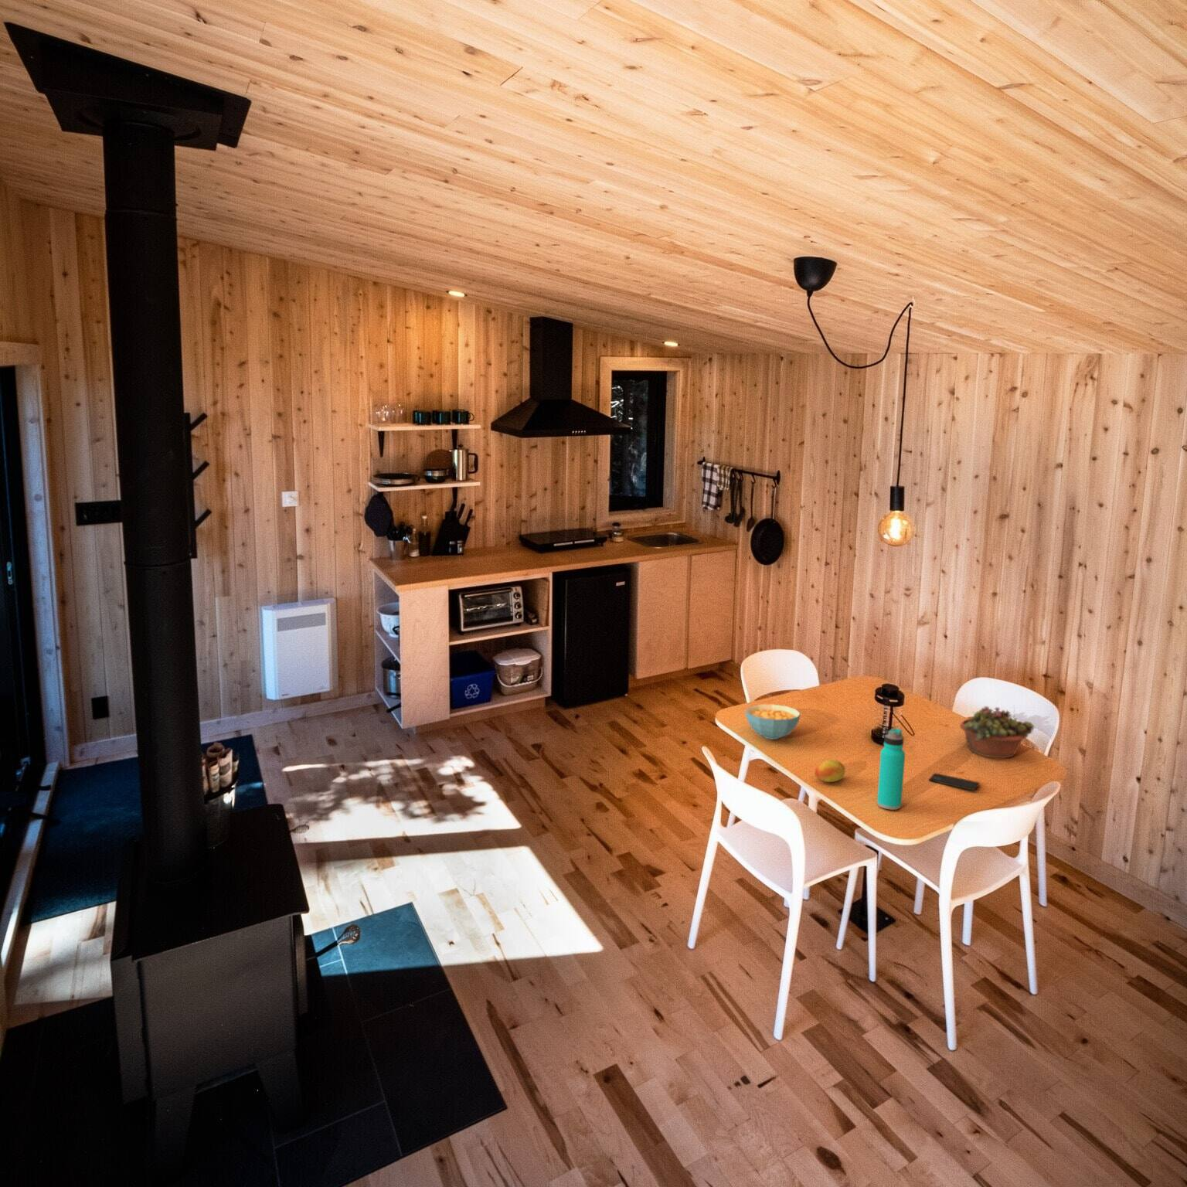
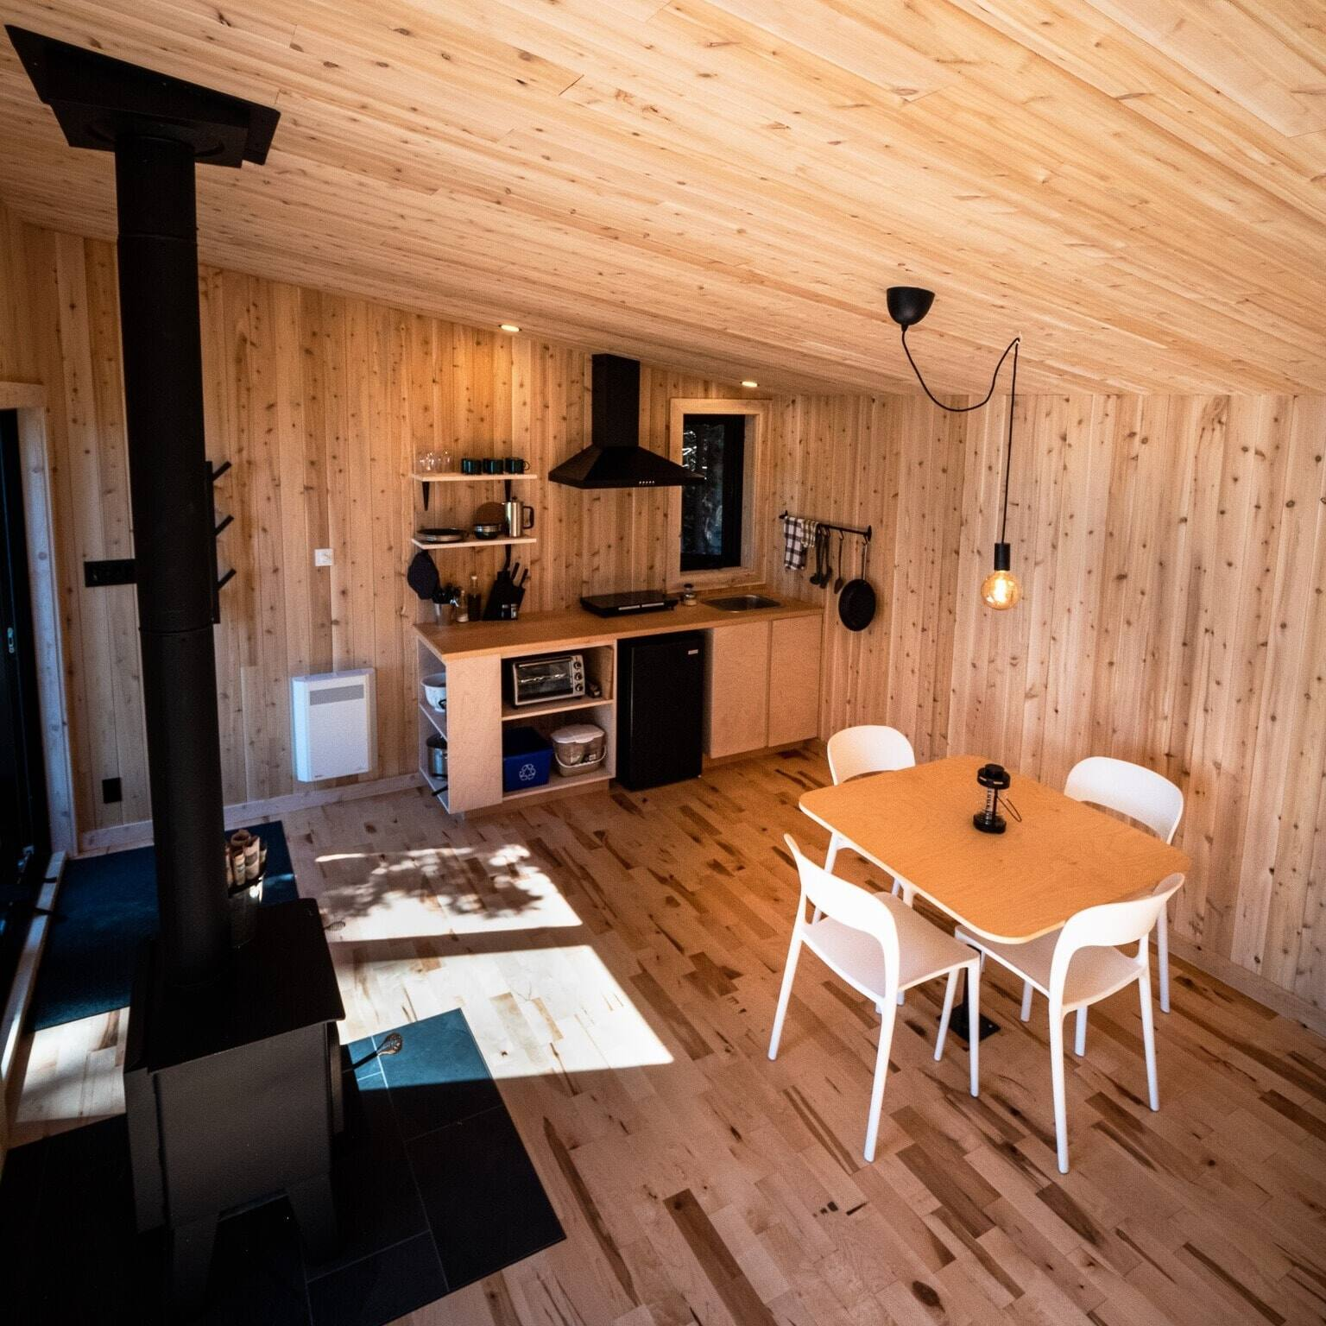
- water bottle [876,727,905,811]
- fruit [814,759,846,783]
- smartphone [928,773,979,791]
- succulent planter [959,705,1036,759]
- cereal bowl [745,703,801,740]
